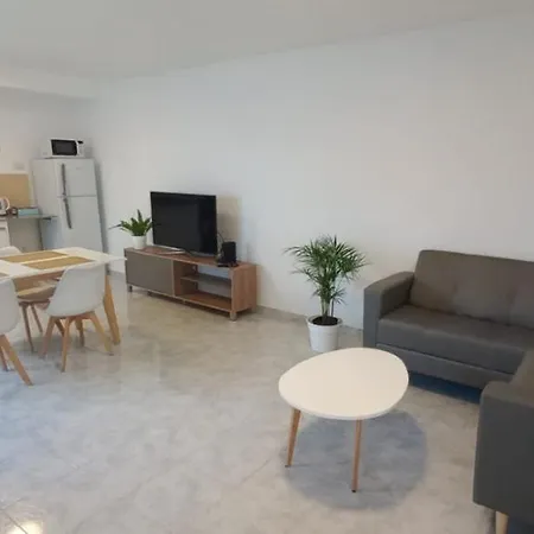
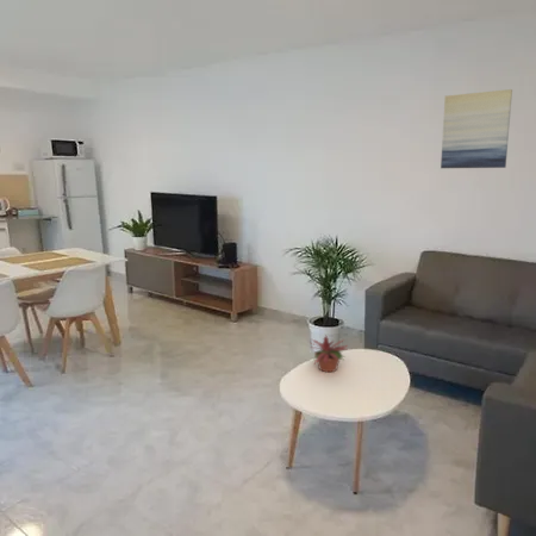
+ wall art [440,88,513,169]
+ potted plant [307,335,350,373]
